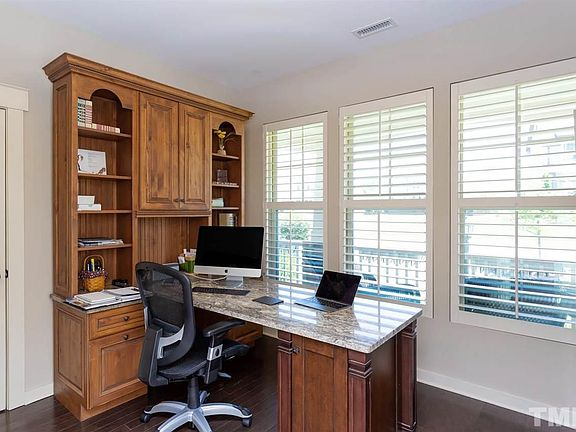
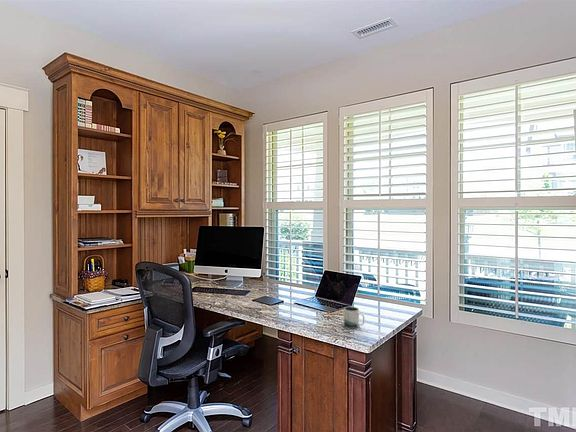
+ mug [343,306,366,329]
